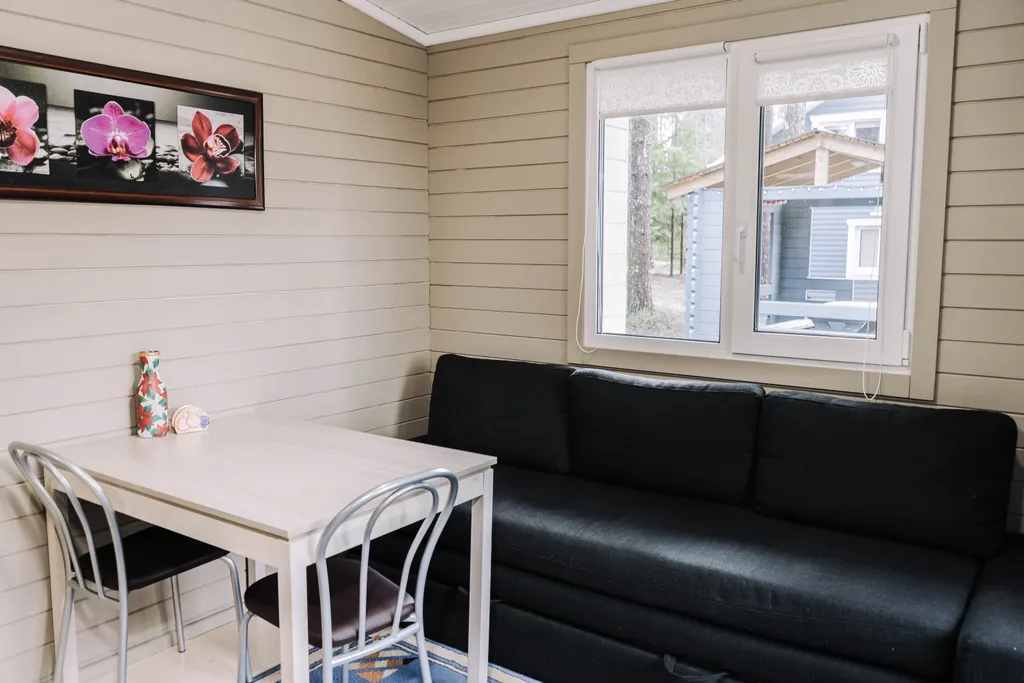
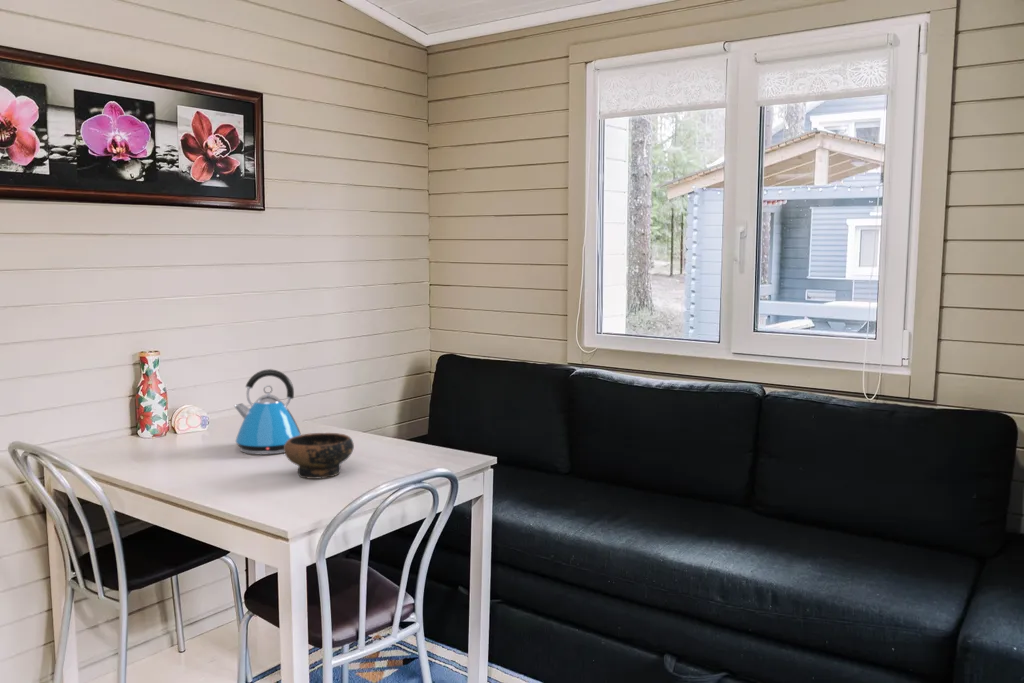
+ kettle [233,368,302,456]
+ bowl [284,432,355,480]
